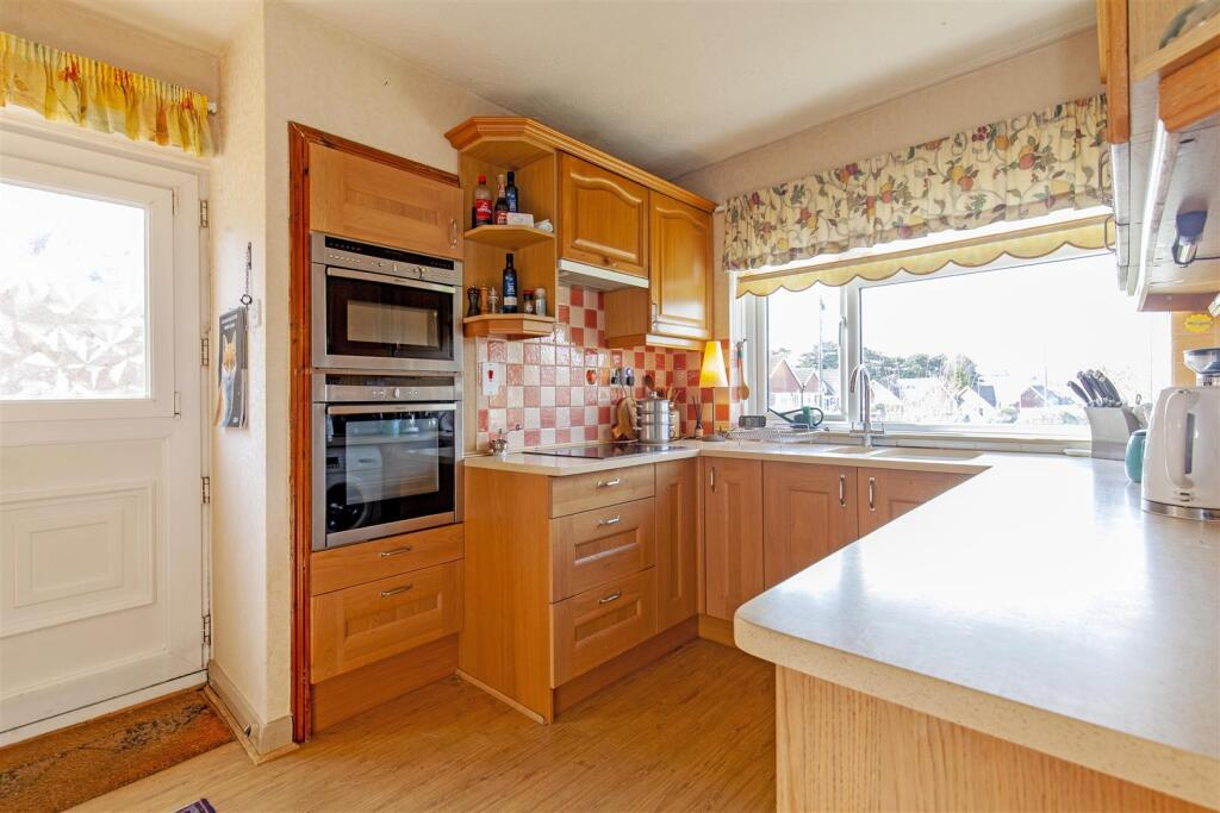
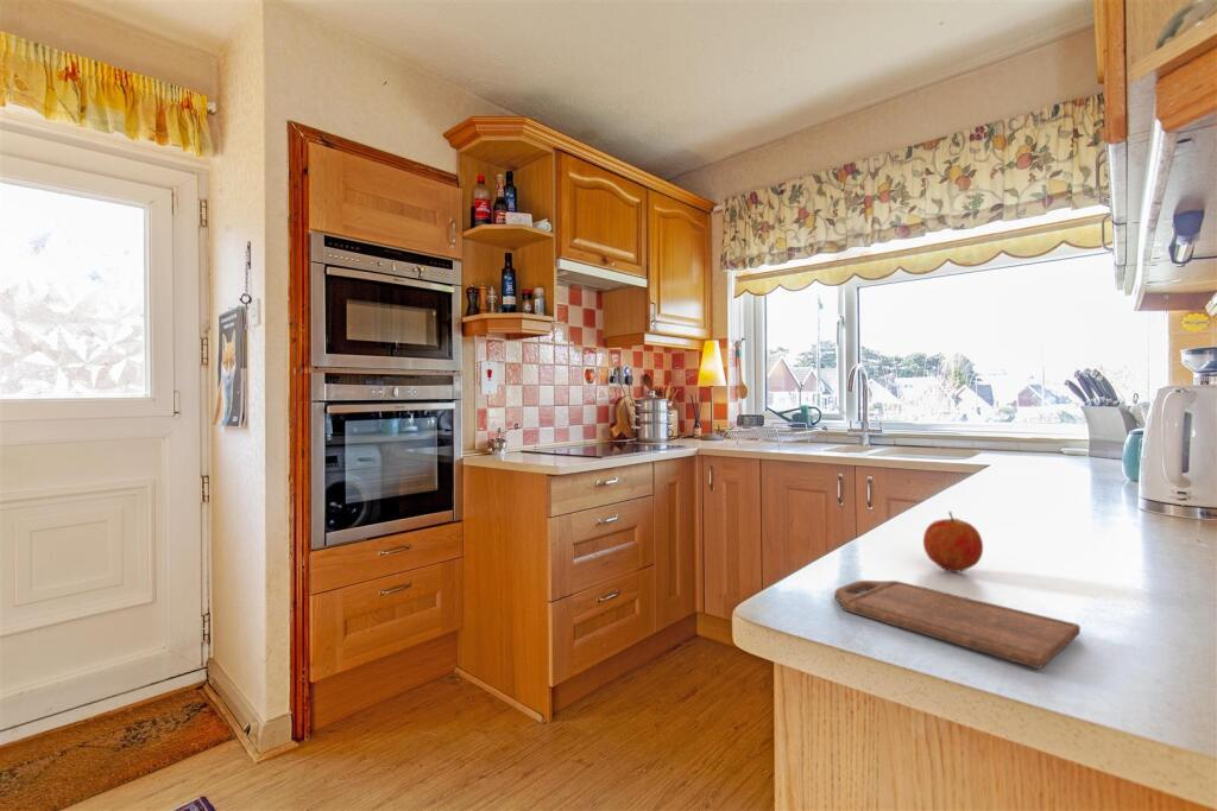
+ fruit [922,511,984,574]
+ cutting board [834,579,1082,670]
